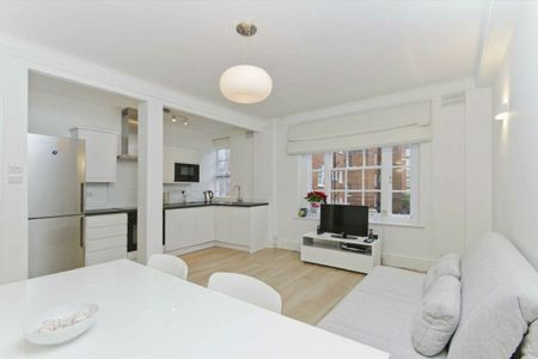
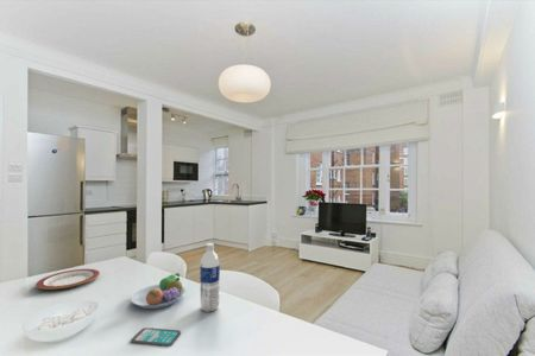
+ smartphone [130,326,182,348]
+ water bottle [199,242,221,313]
+ plate [34,268,101,291]
+ fruit bowl [130,272,187,310]
